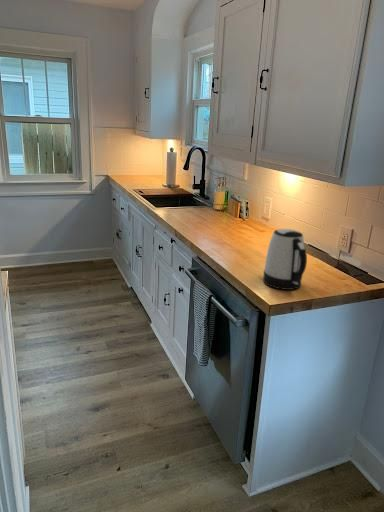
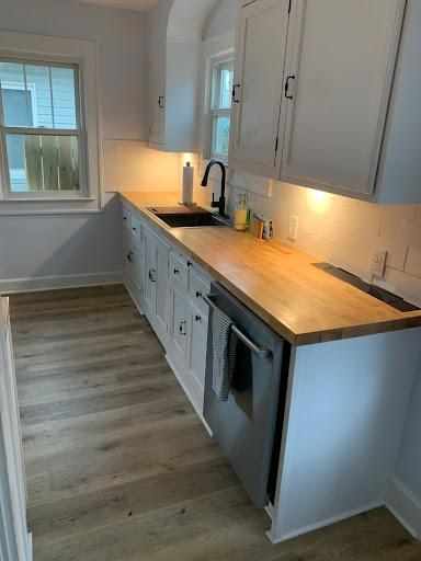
- kettle [262,228,308,291]
